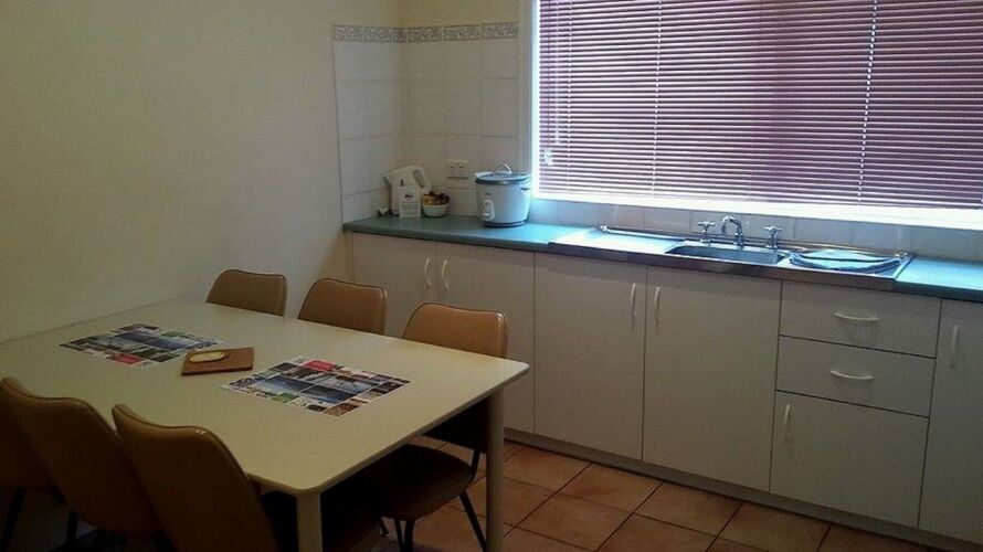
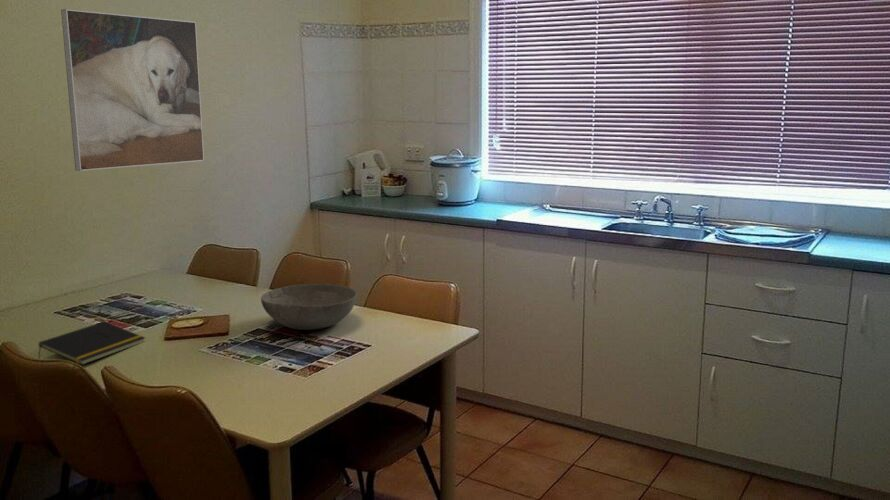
+ notepad [38,320,146,366]
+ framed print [60,8,205,172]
+ bowl [260,283,358,331]
